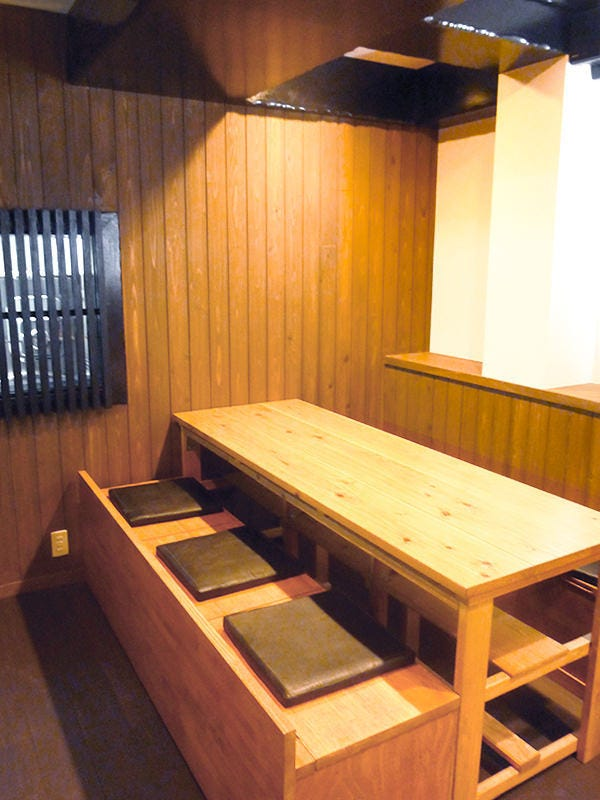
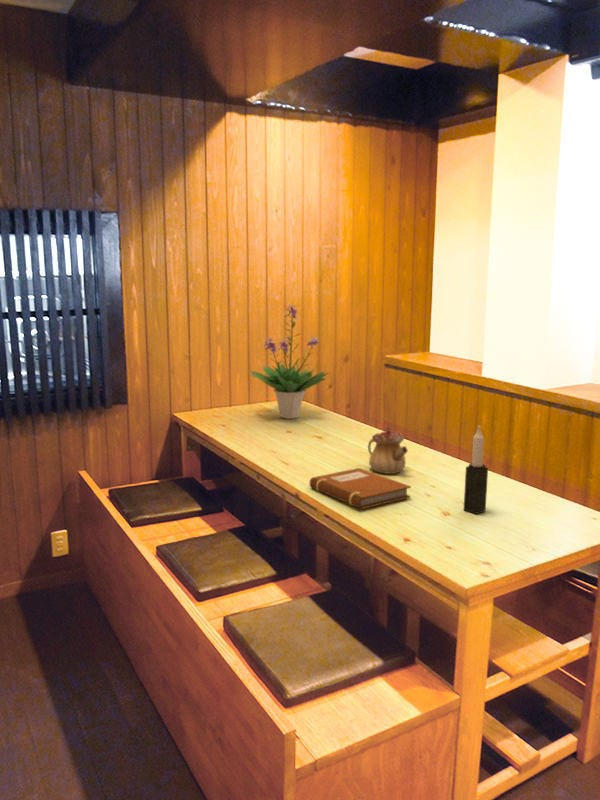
+ candle [463,425,489,515]
+ potted plant [249,303,329,420]
+ teapot [367,425,409,475]
+ notebook [309,467,412,510]
